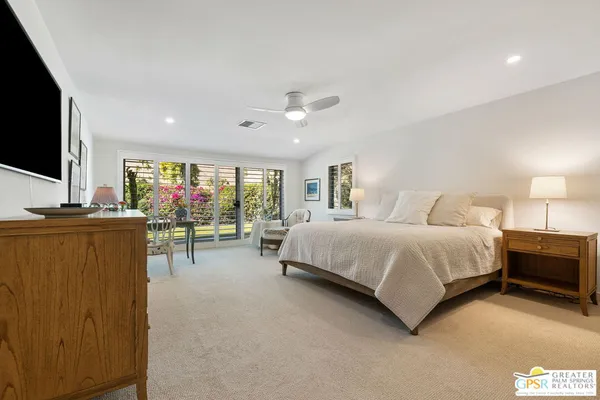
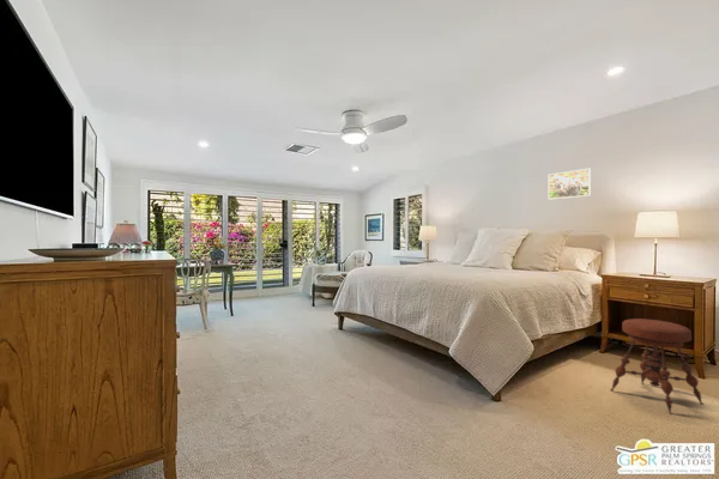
+ stool [609,317,705,416]
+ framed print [548,168,592,201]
